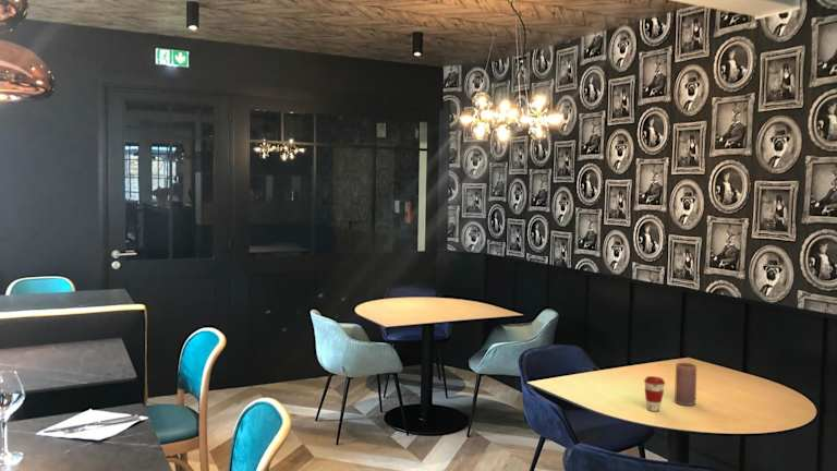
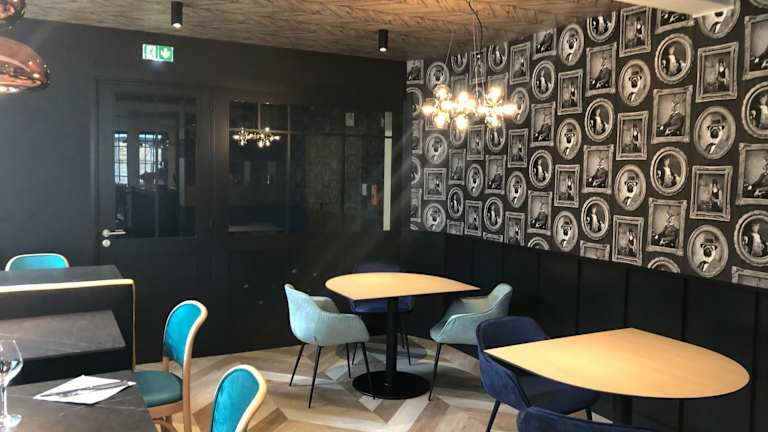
- candle [674,361,698,407]
- coffee cup [643,375,666,412]
